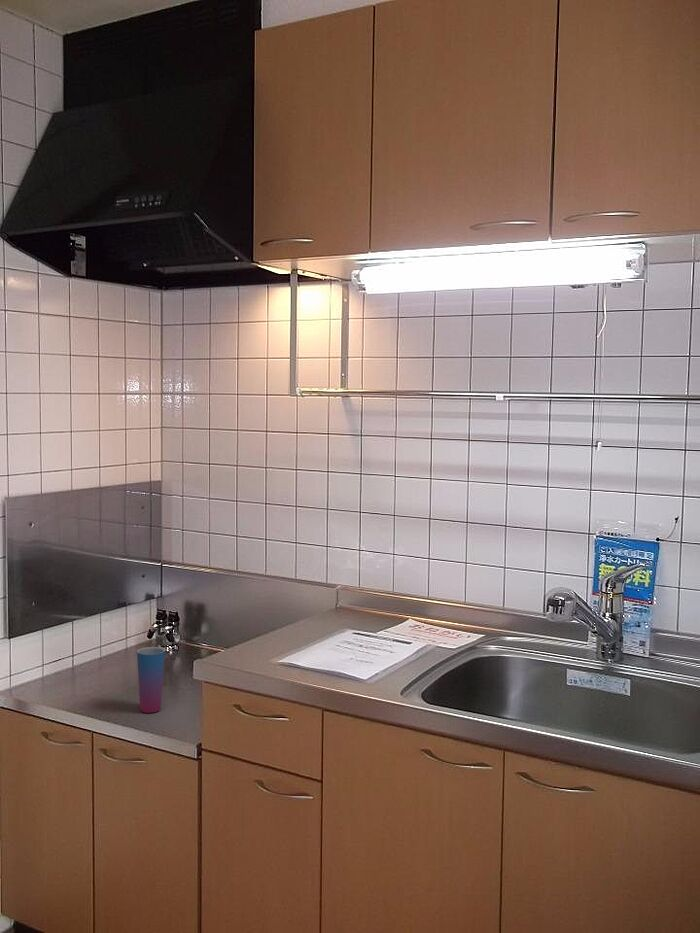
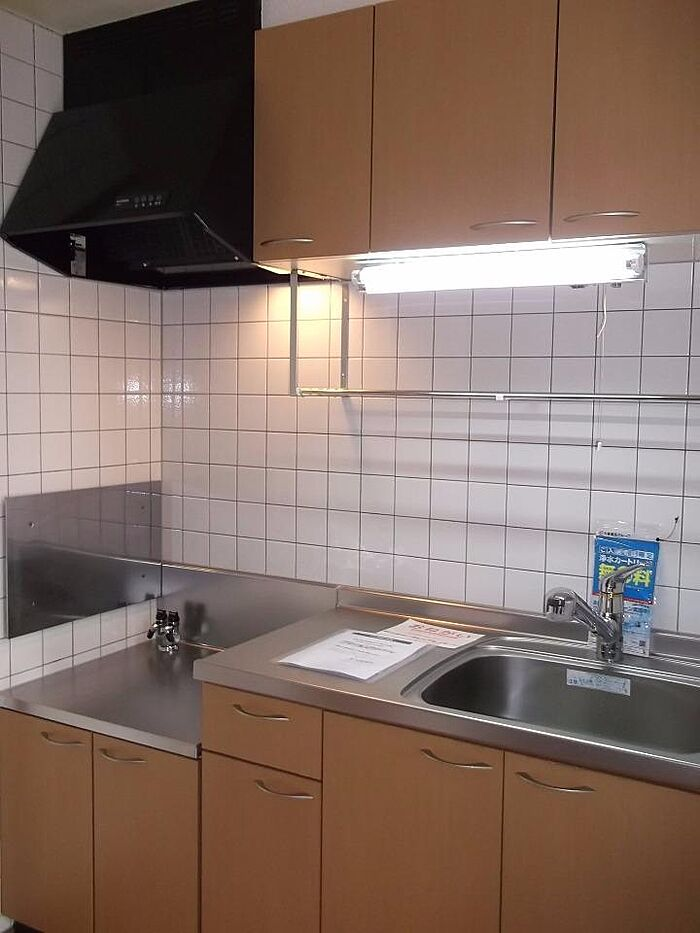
- cup [136,646,166,714]
